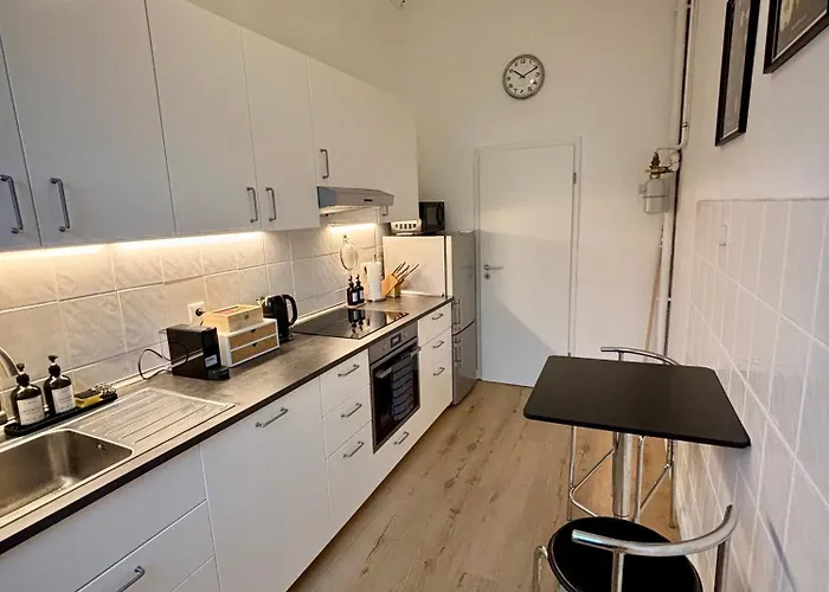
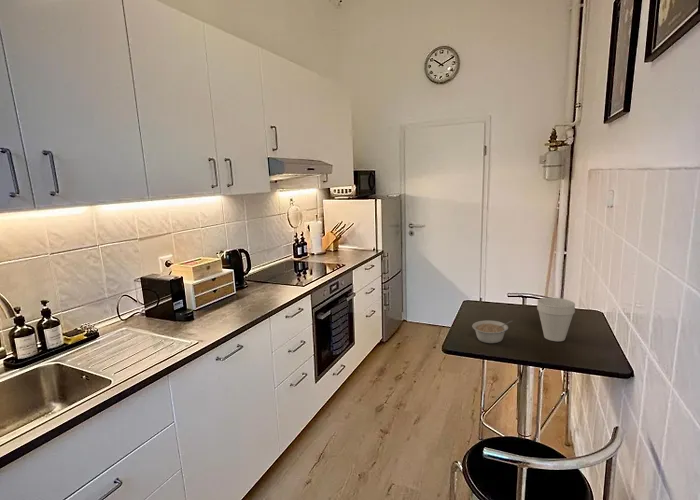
+ legume [471,319,513,344]
+ cup [536,297,576,342]
